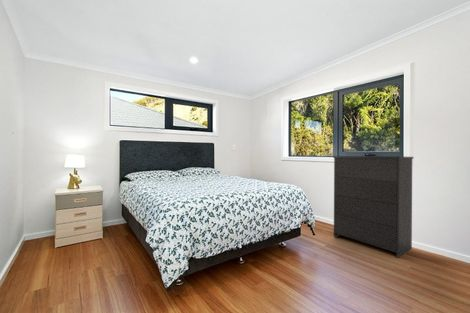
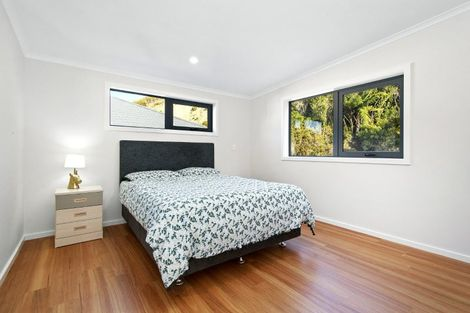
- dresser [332,155,414,259]
